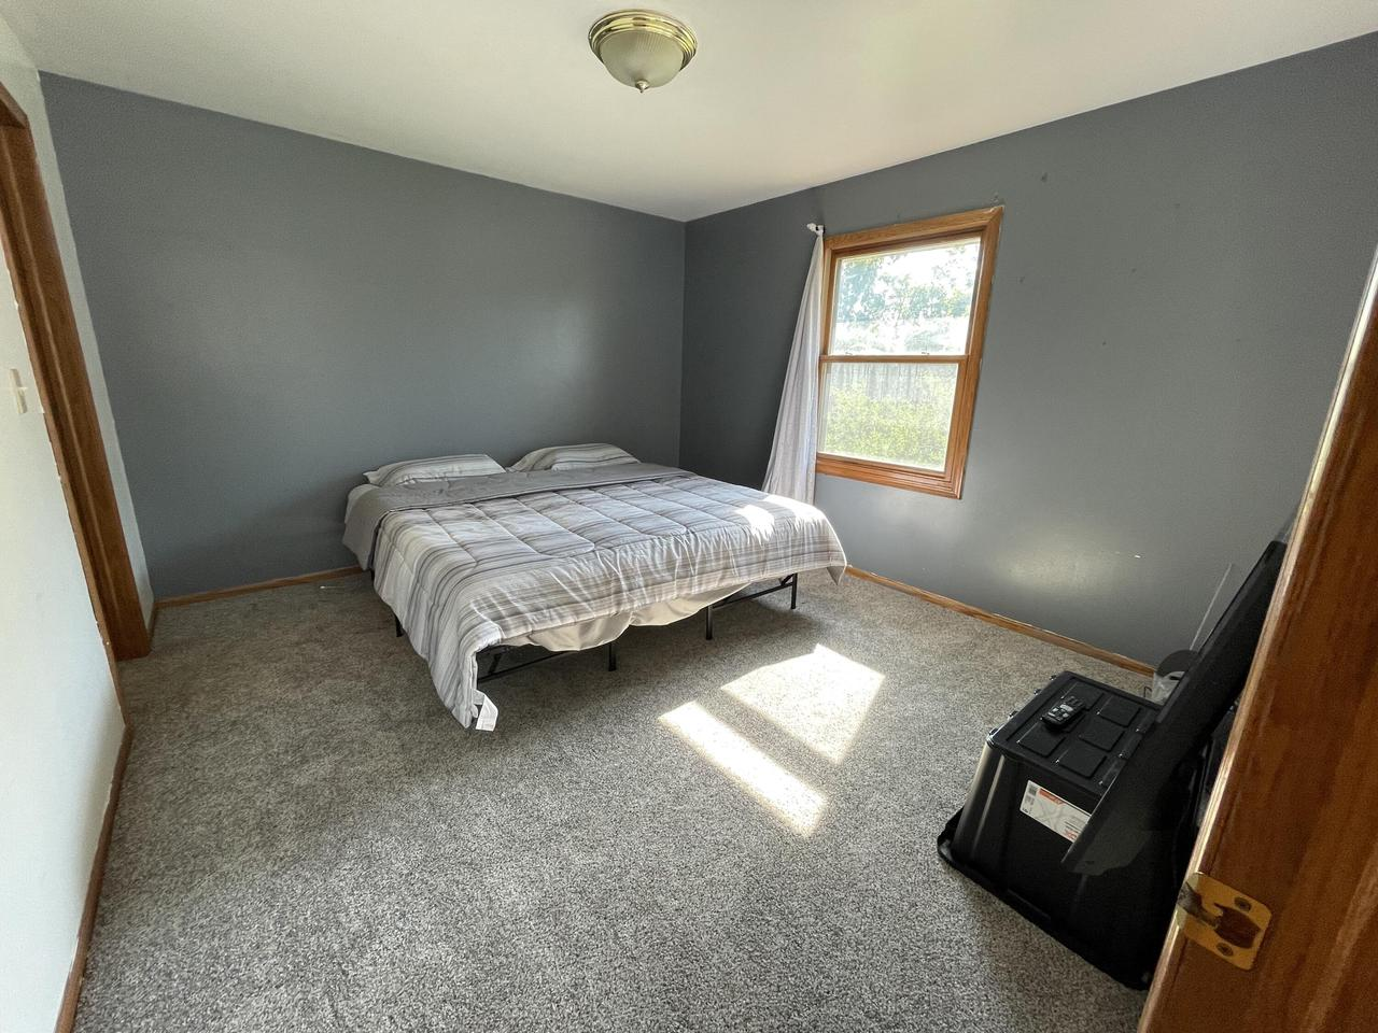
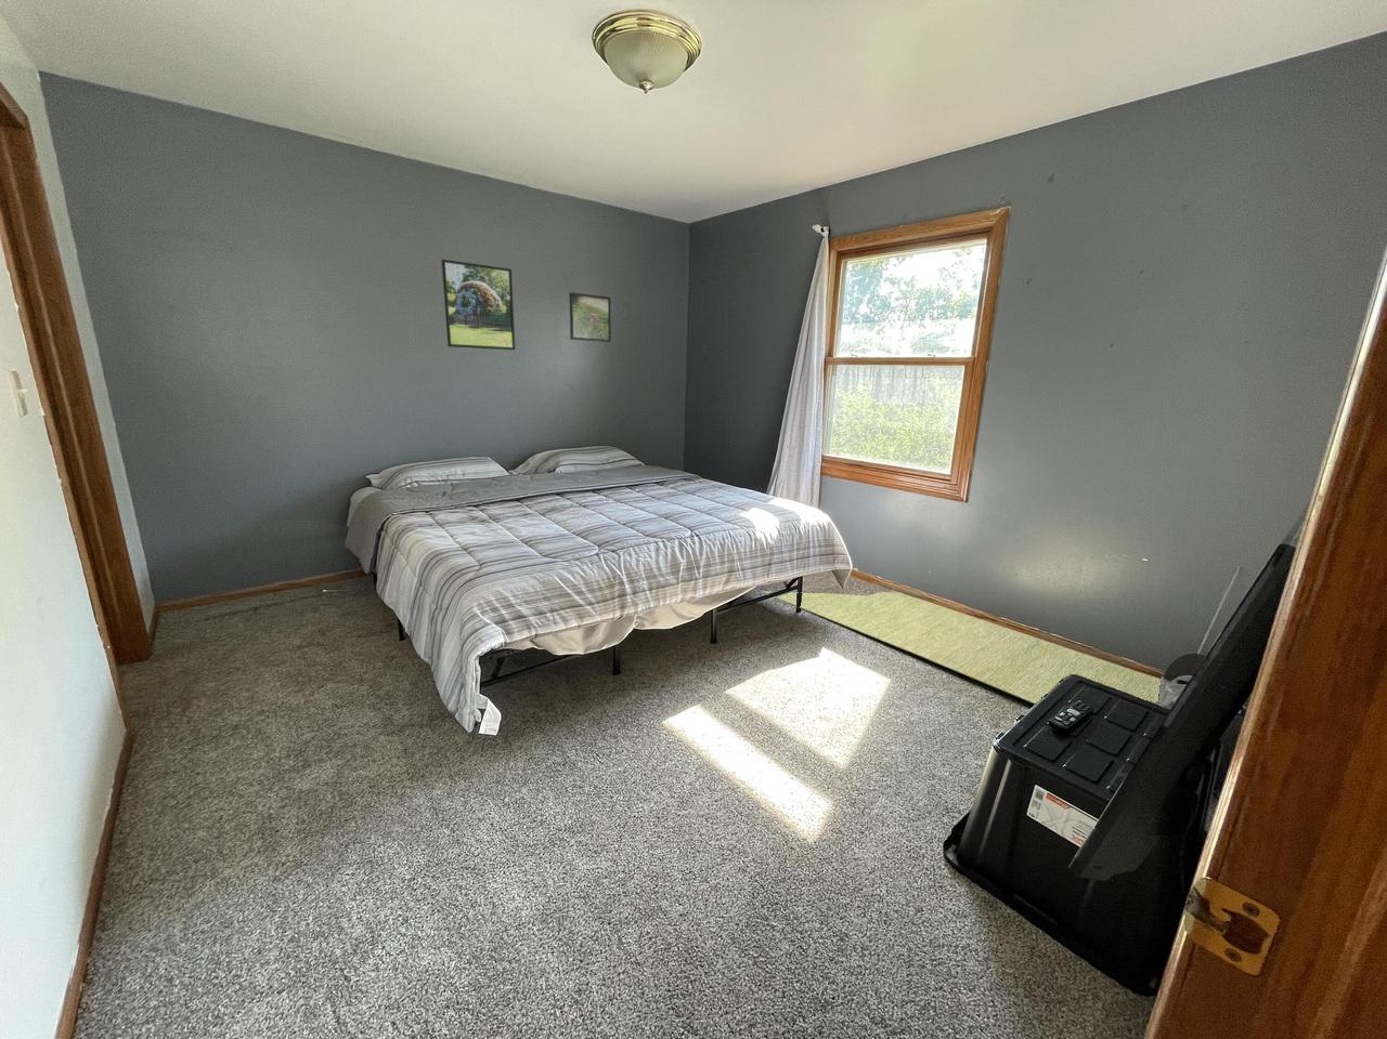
+ rug [761,588,1163,705]
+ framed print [440,259,515,350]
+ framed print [569,291,613,343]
